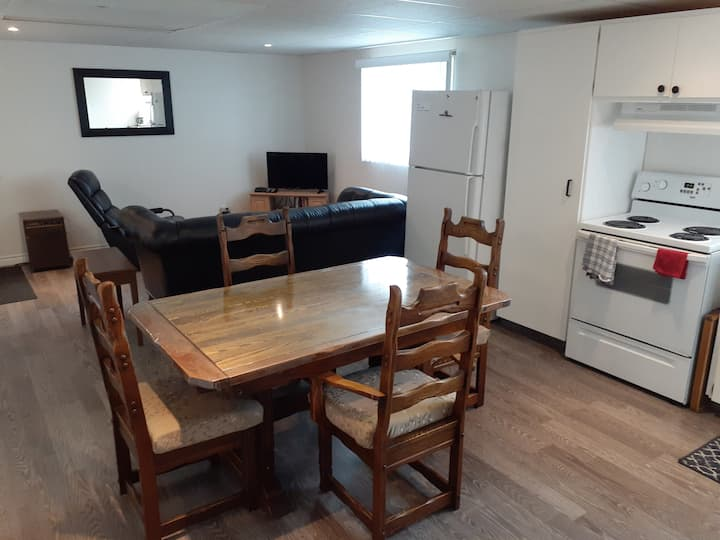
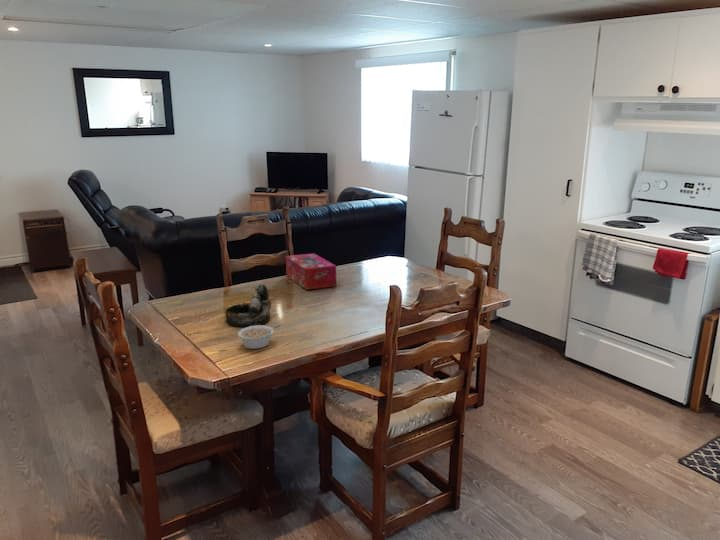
+ tissue box [285,252,337,291]
+ legume [237,324,282,350]
+ bowl [224,283,272,327]
